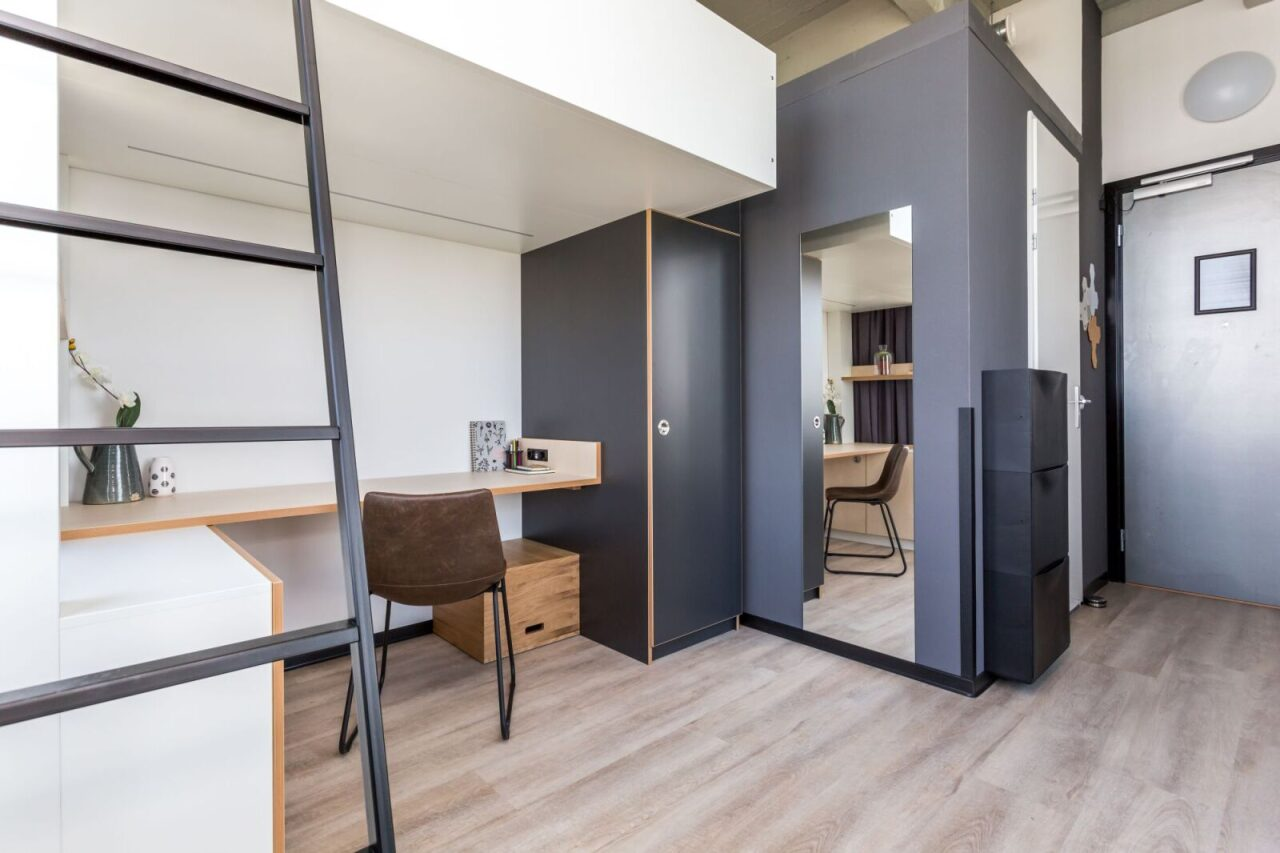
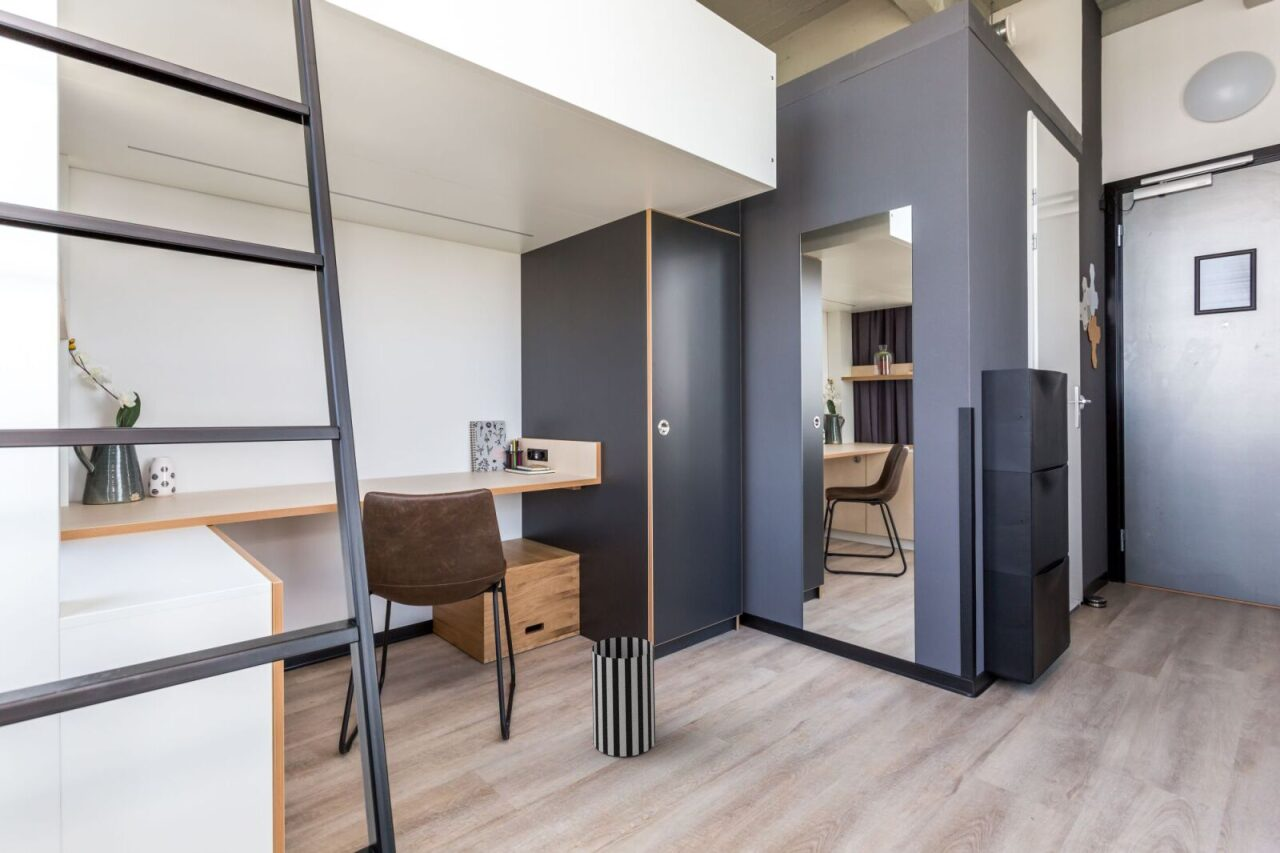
+ wastebasket [591,636,657,757]
